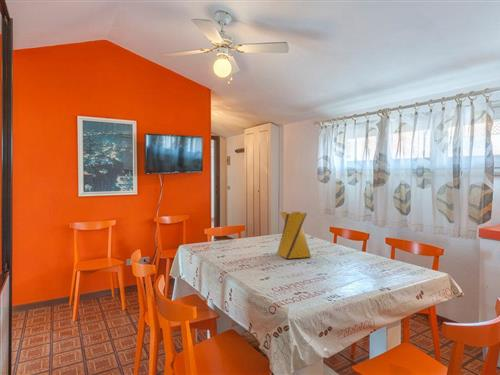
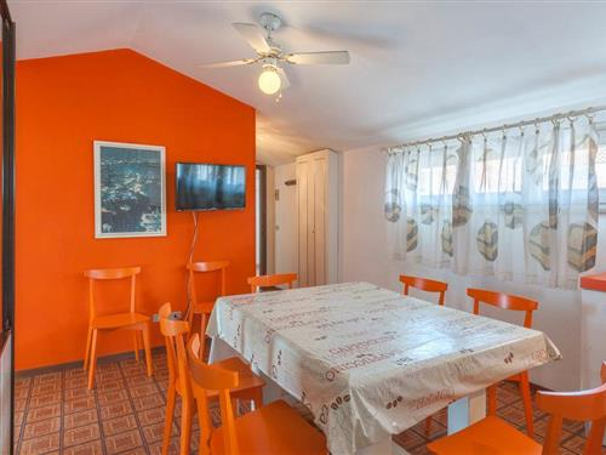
- vase [276,211,312,260]
